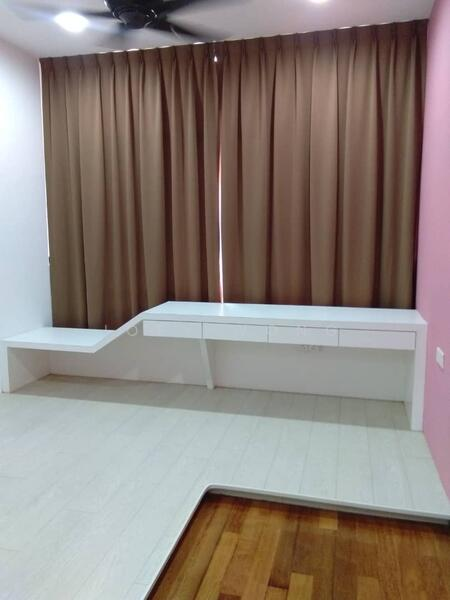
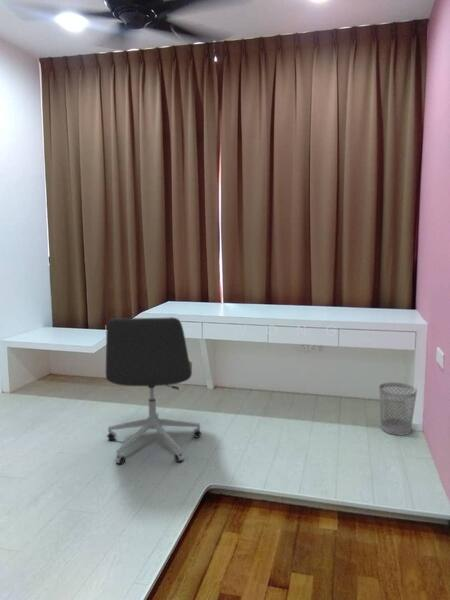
+ office chair [105,316,202,465]
+ wastebasket [378,381,418,436]
